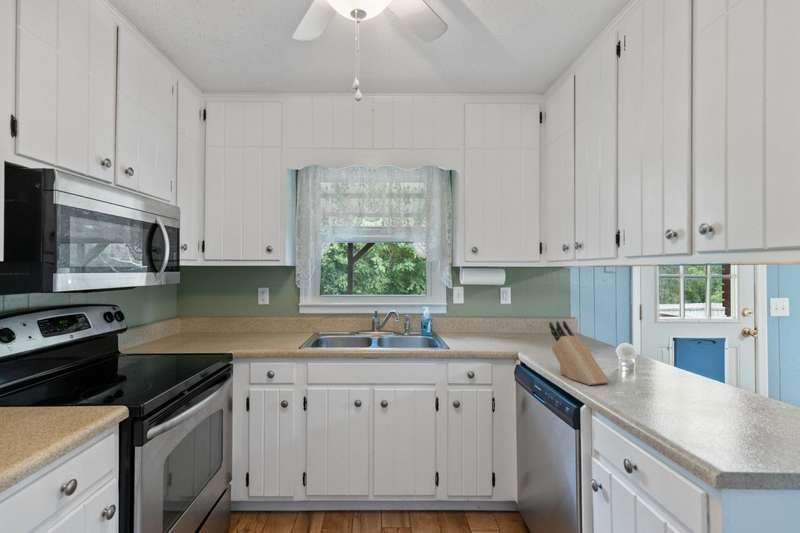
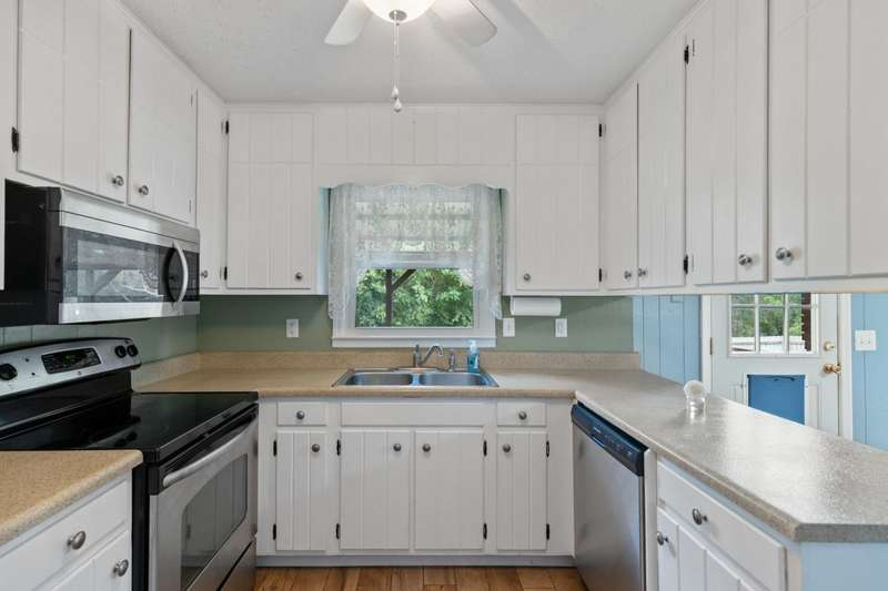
- knife block [548,320,610,386]
